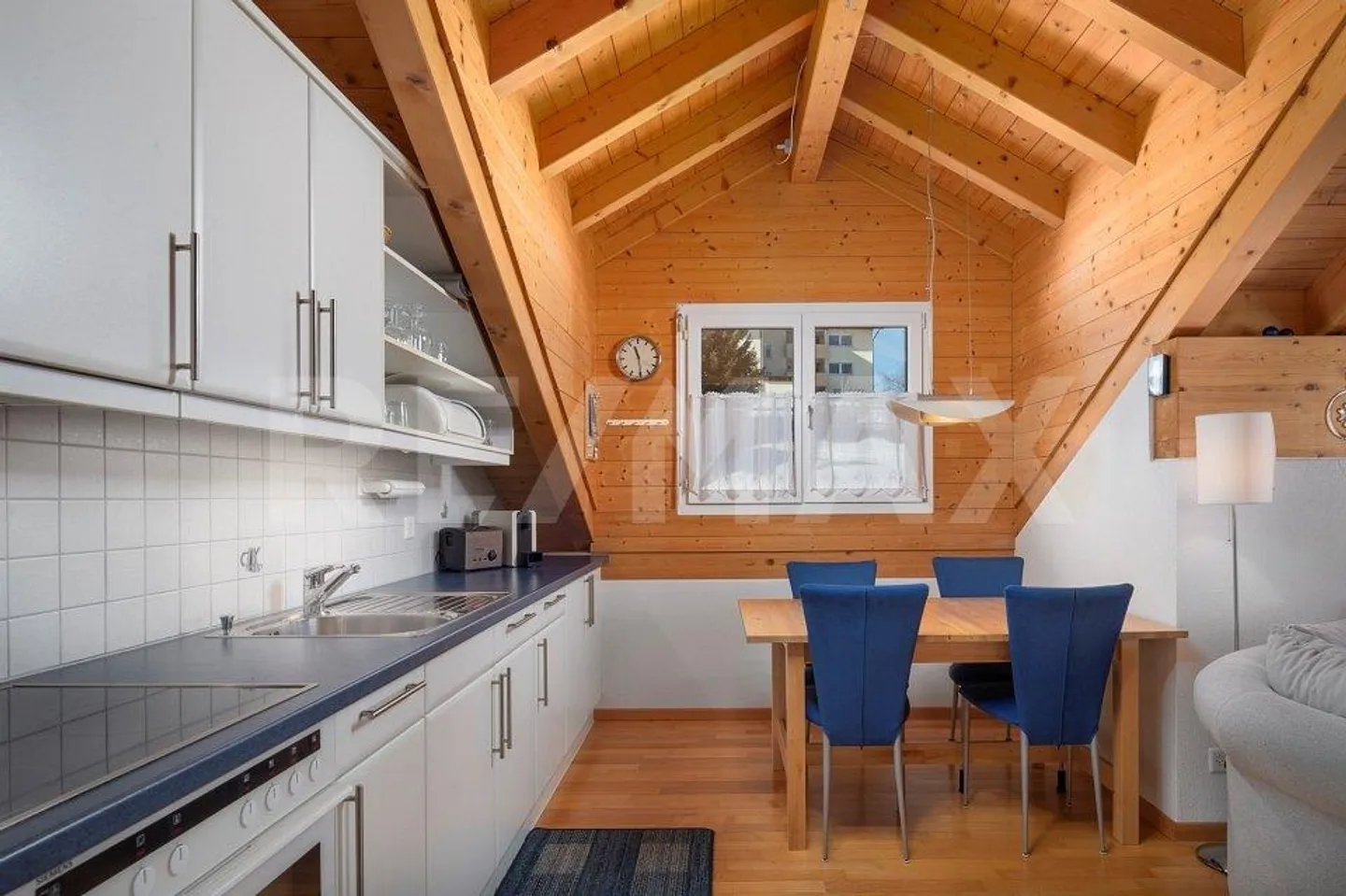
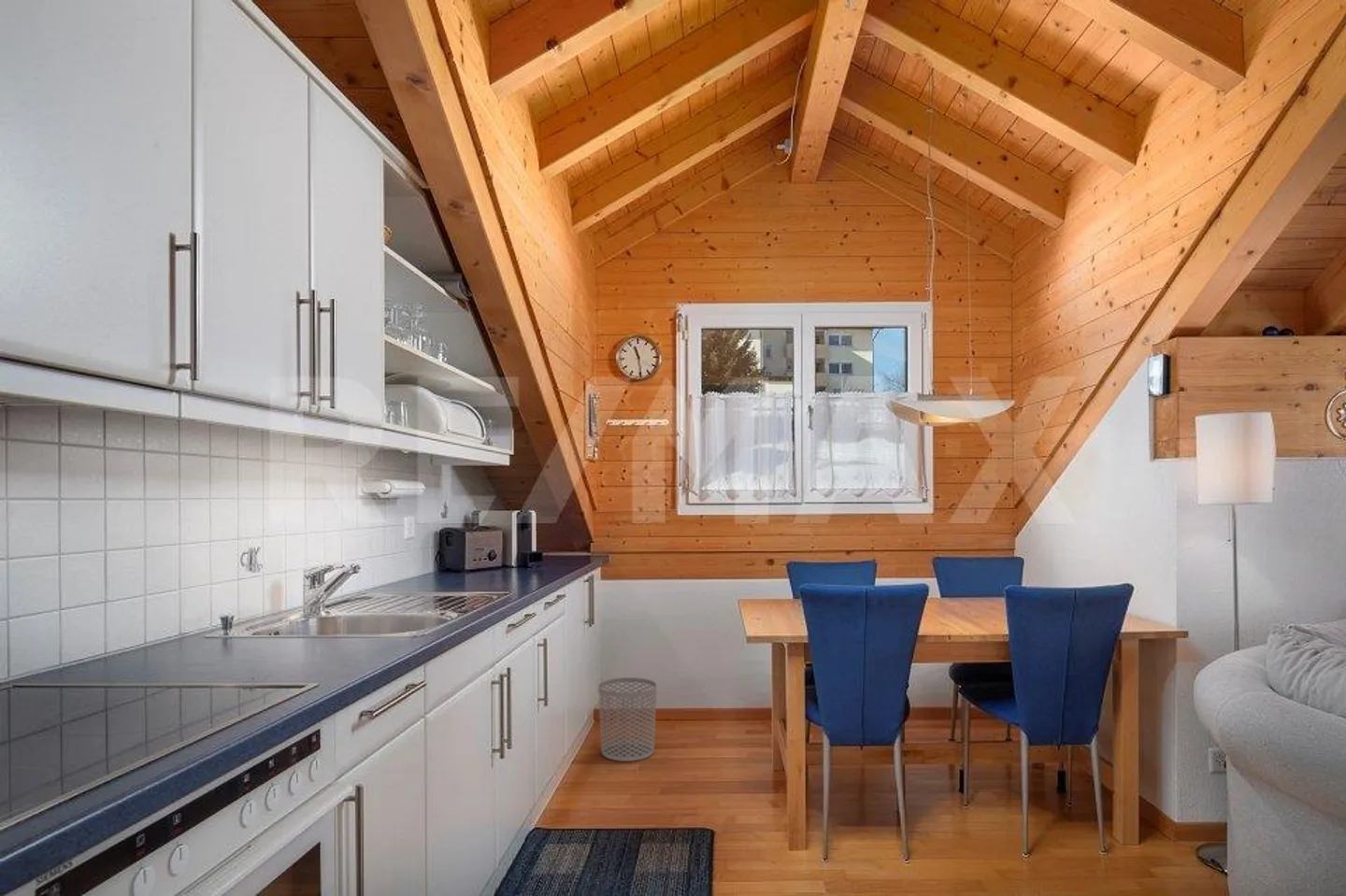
+ waste bin [597,676,657,762]
